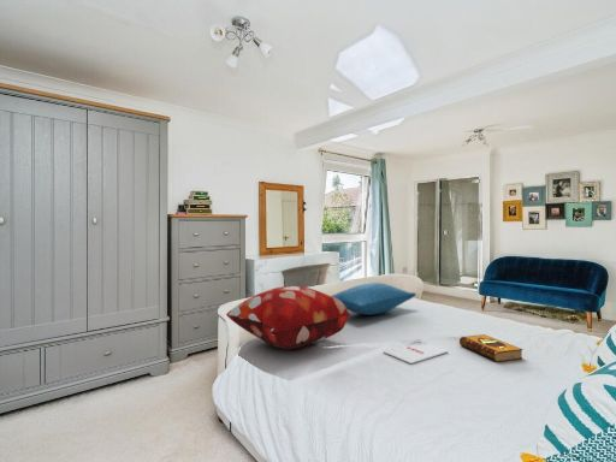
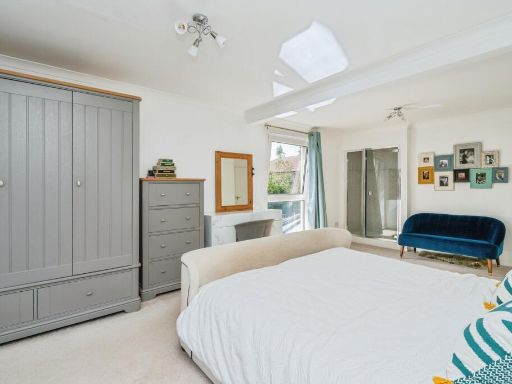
- decorative pillow [225,285,351,350]
- hardback book [458,333,525,363]
- pillow [331,282,417,316]
- magazine [383,340,449,365]
